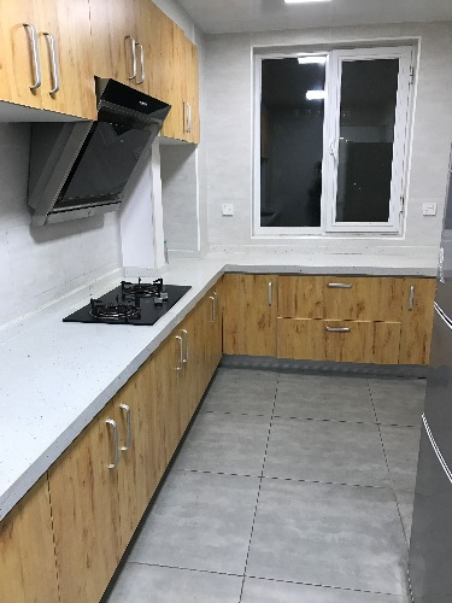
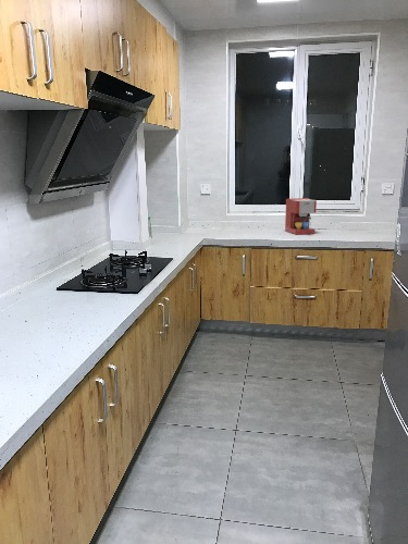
+ coffee maker [284,197,318,235]
